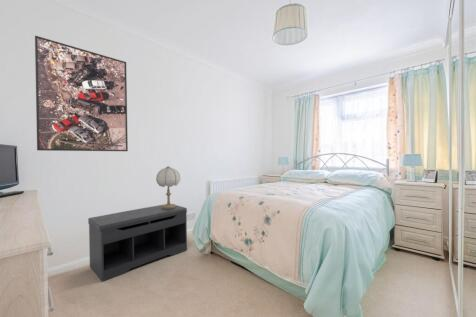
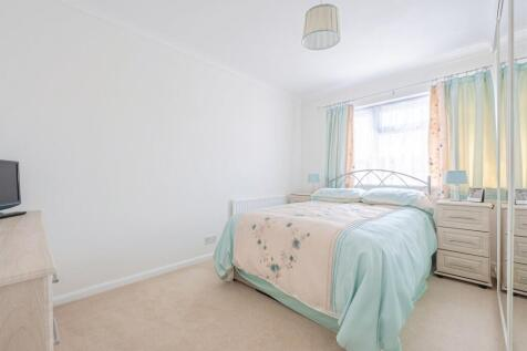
- bench [87,203,188,283]
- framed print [34,35,129,152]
- table lamp [155,165,181,209]
